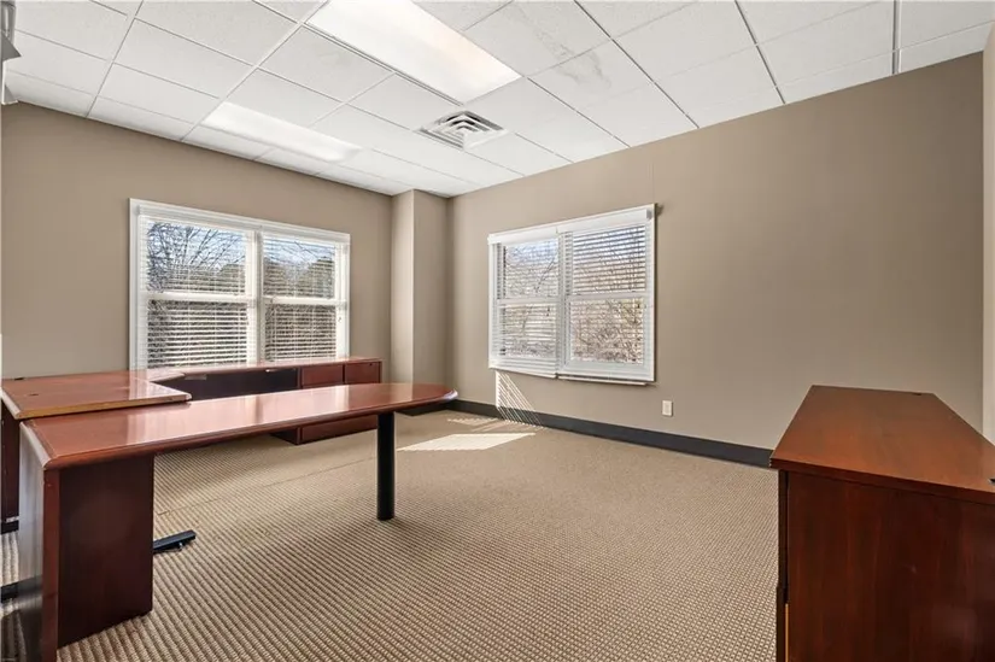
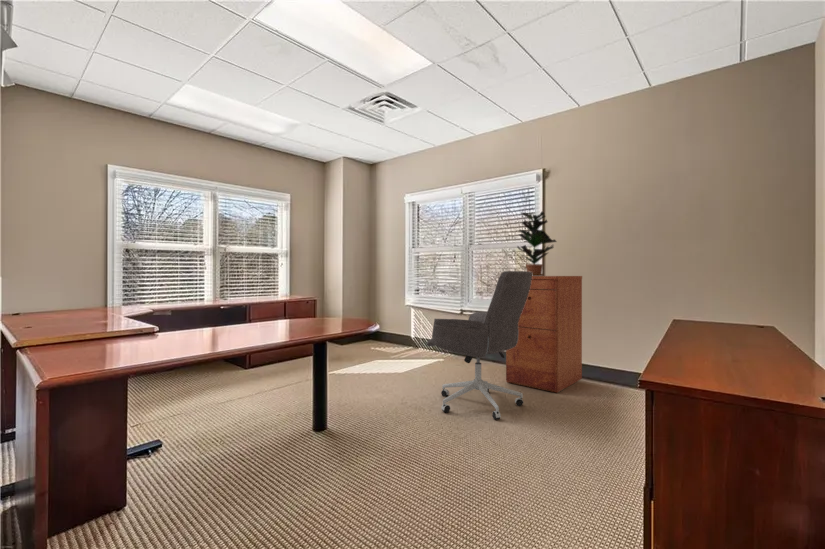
+ office chair [426,270,532,420]
+ filing cabinet [505,275,583,394]
+ potted plant [516,210,558,276]
